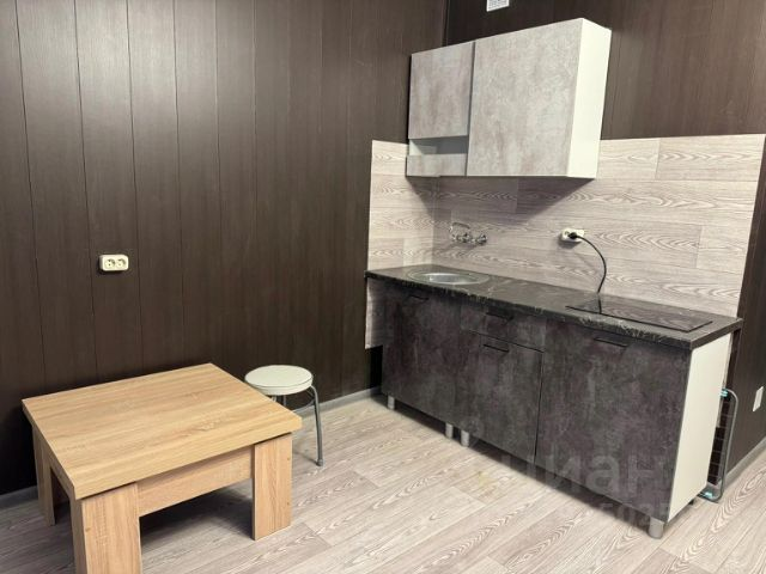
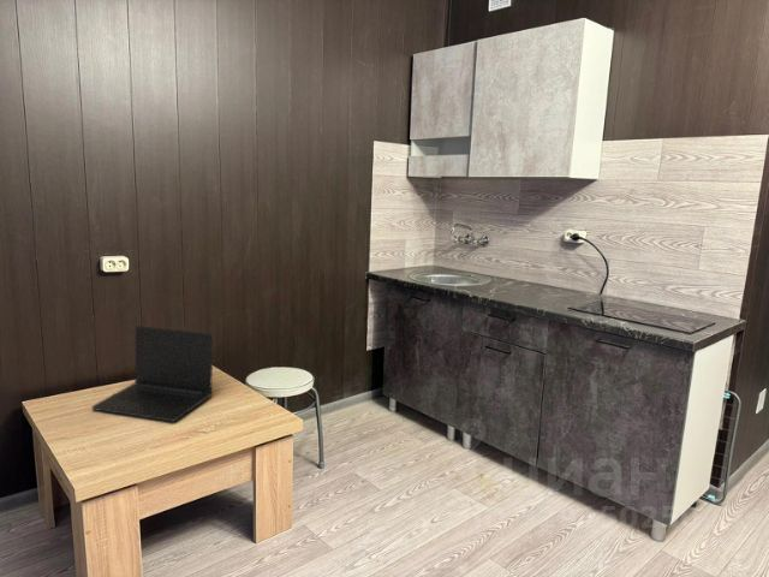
+ laptop [91,325,214,423]
